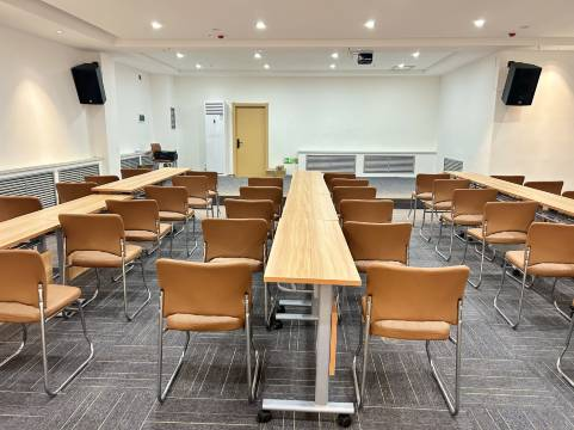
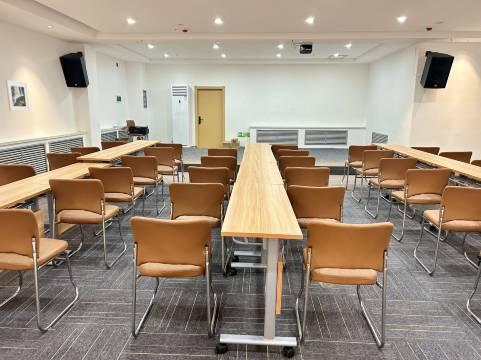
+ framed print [5,79,31,112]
